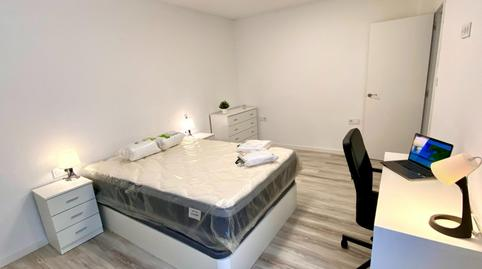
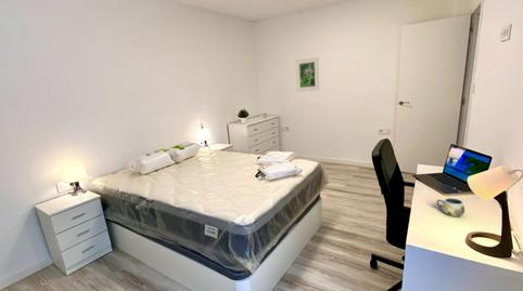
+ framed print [294,56,320,93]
+ mug [435,197,465,217]
